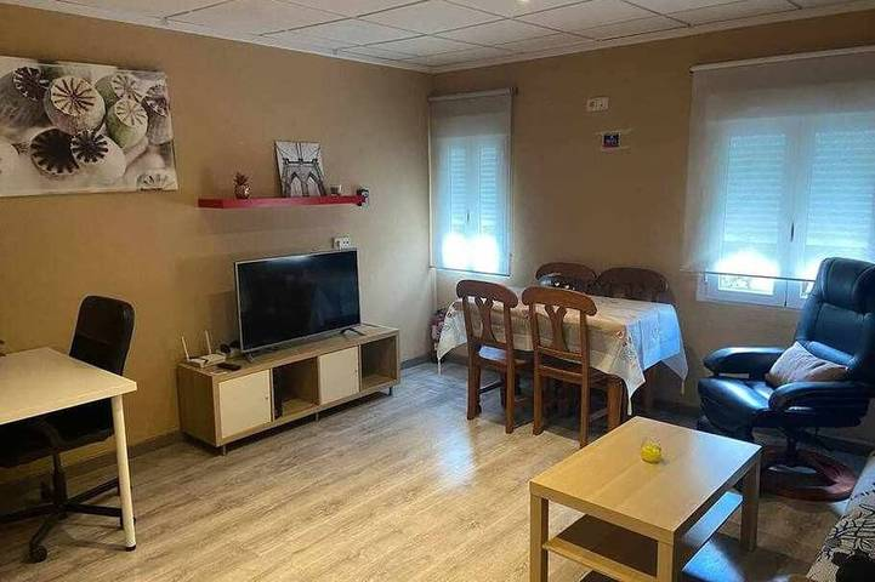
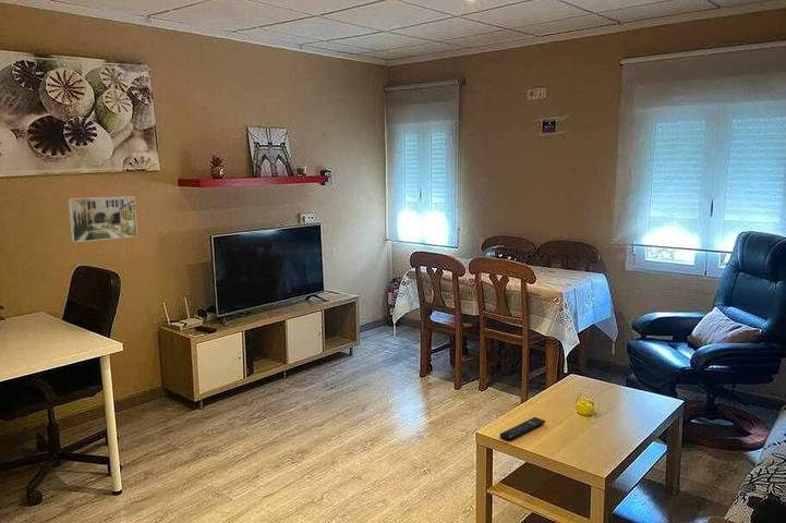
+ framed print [66,195,138,243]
+ remote control [499,416,546,441]
